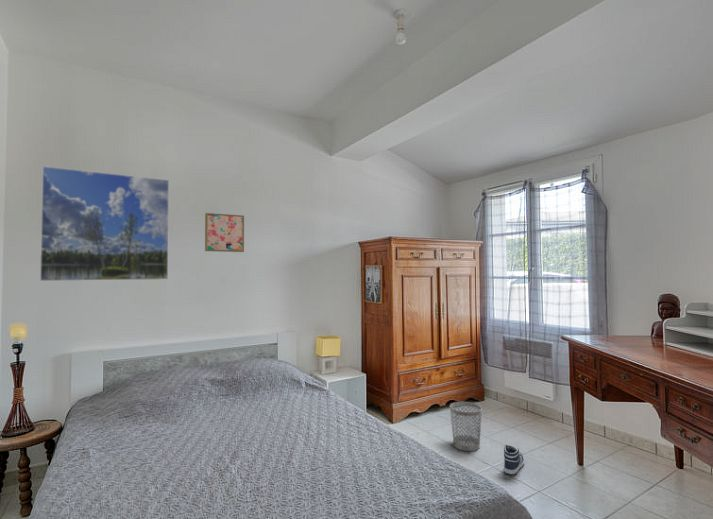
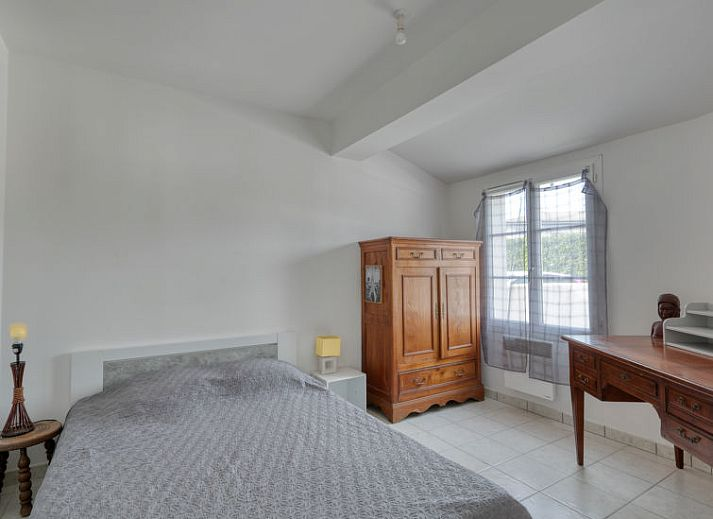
- sneaker [503,443,525,476]
- wastebasket [449,401,483,452]
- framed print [39,165,170,282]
- wall art [204,212,245,253]
